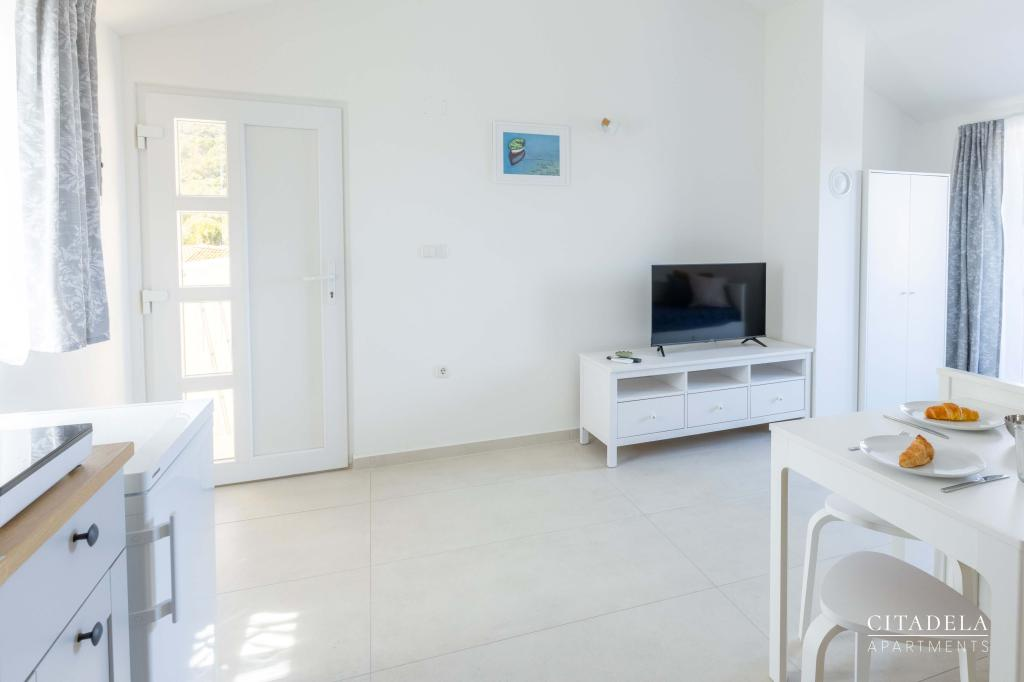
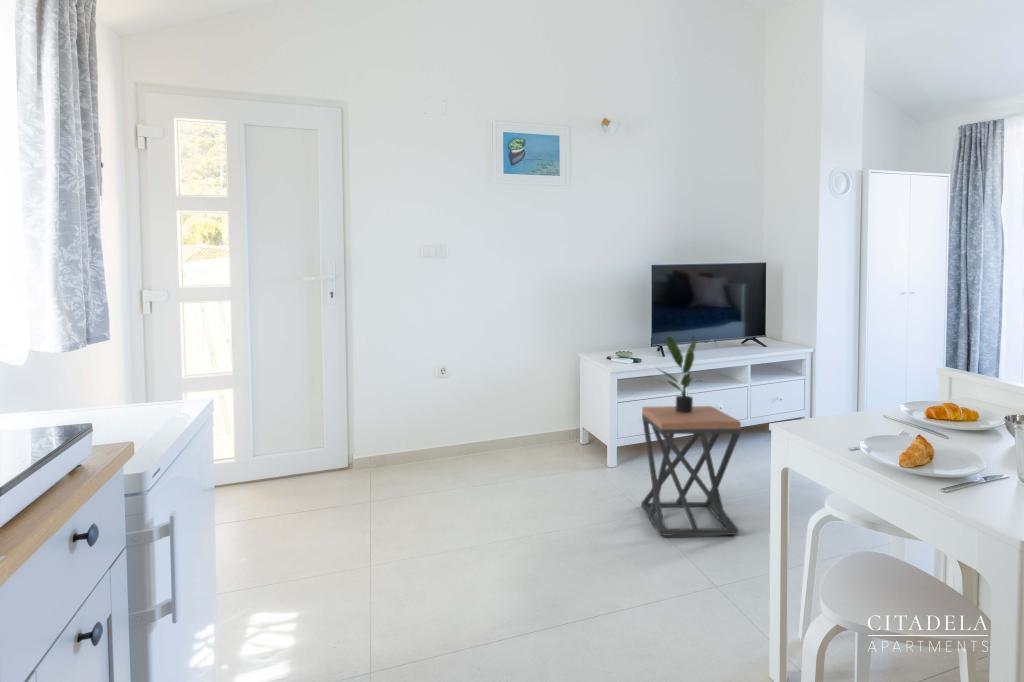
+ potted plant [656,335,702,414]
+ stool [640,405,742,537]
